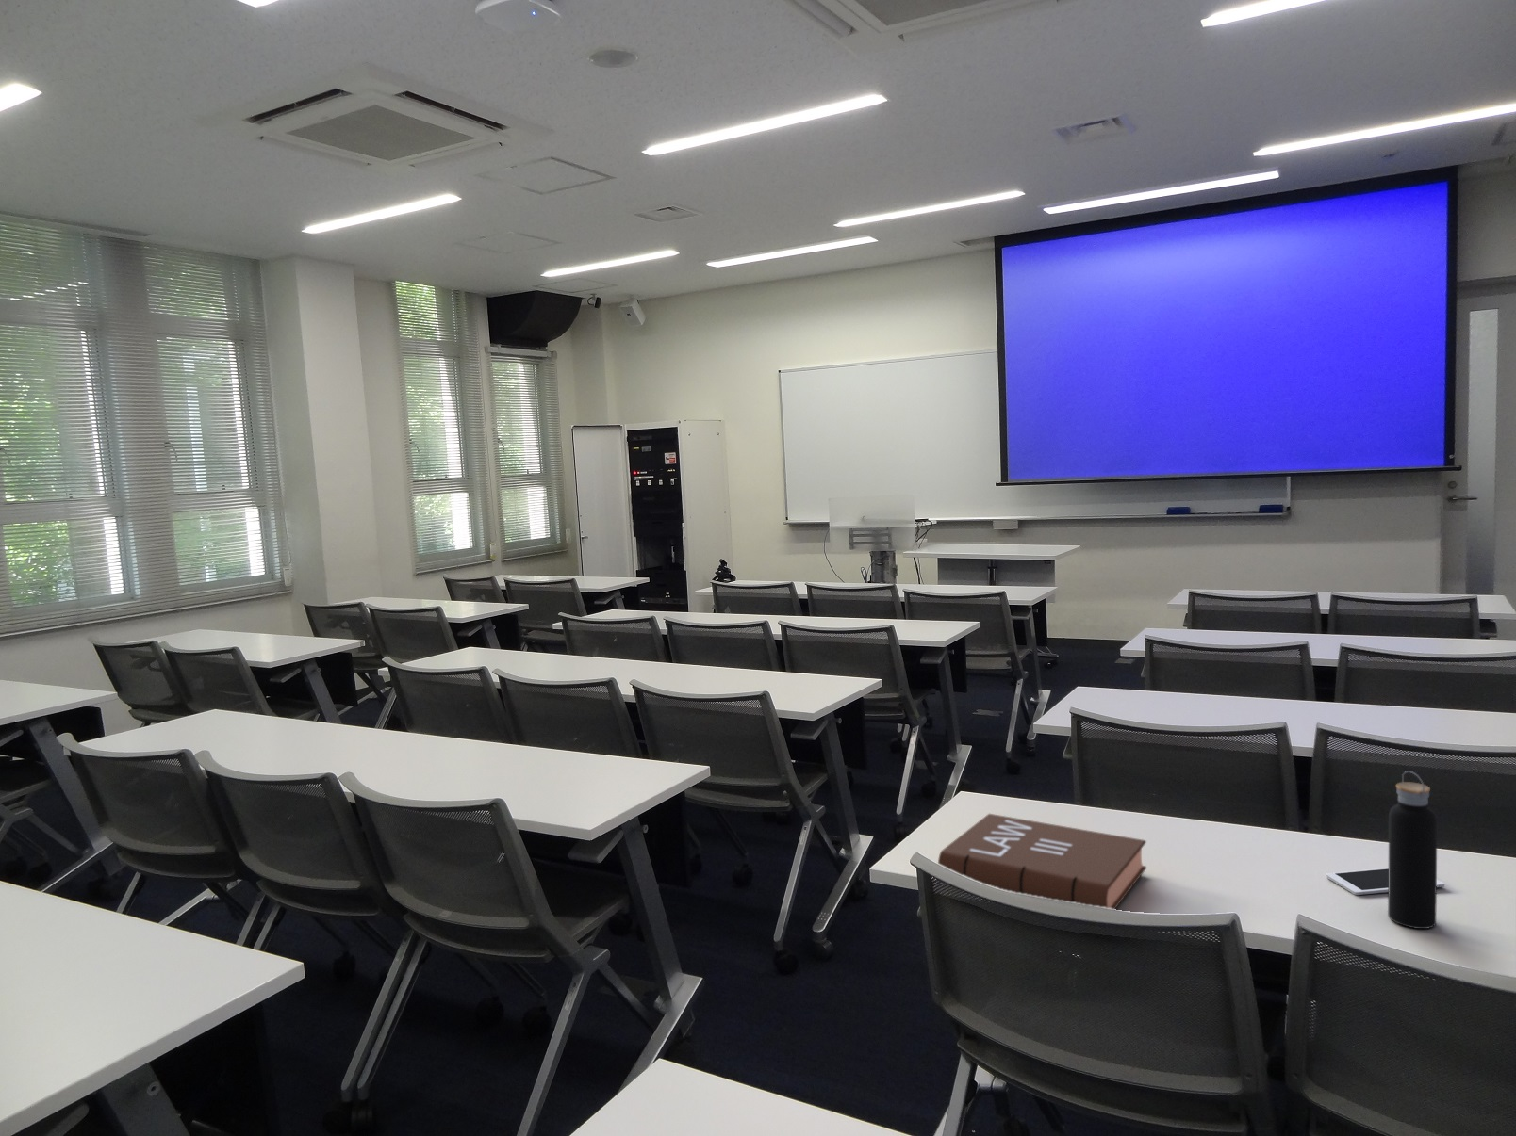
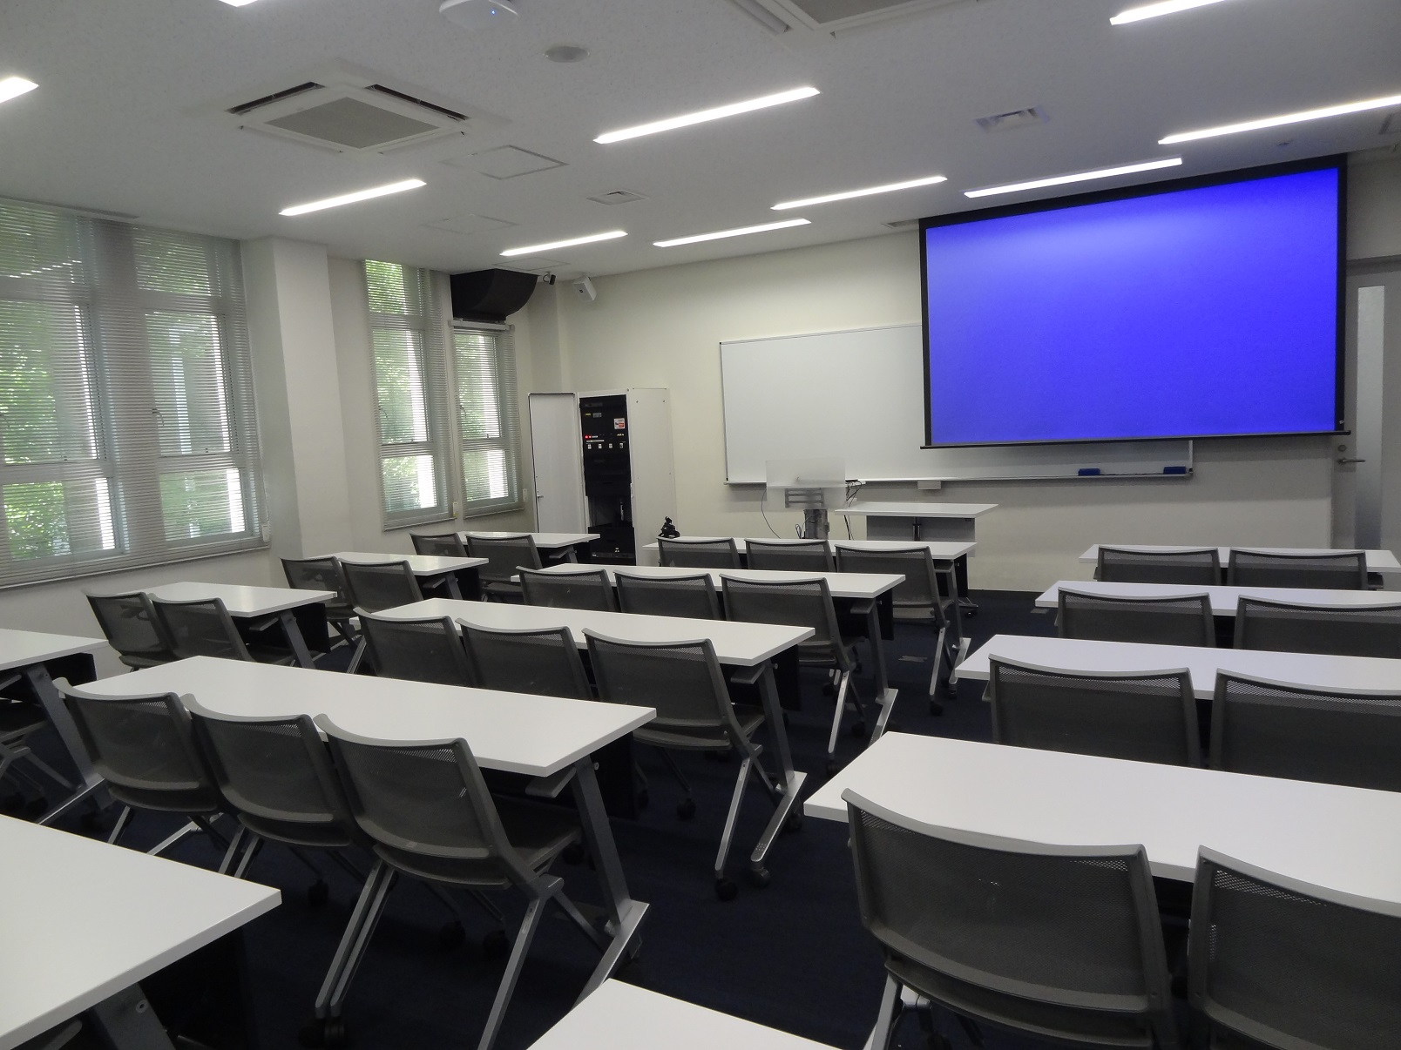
- water bottle [1387,771,1437,930]
- book [937,813,1147,910]
- cell phone [1325,866,1446,896]
